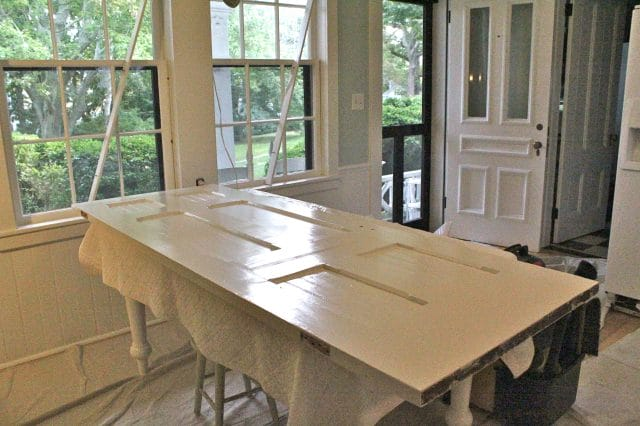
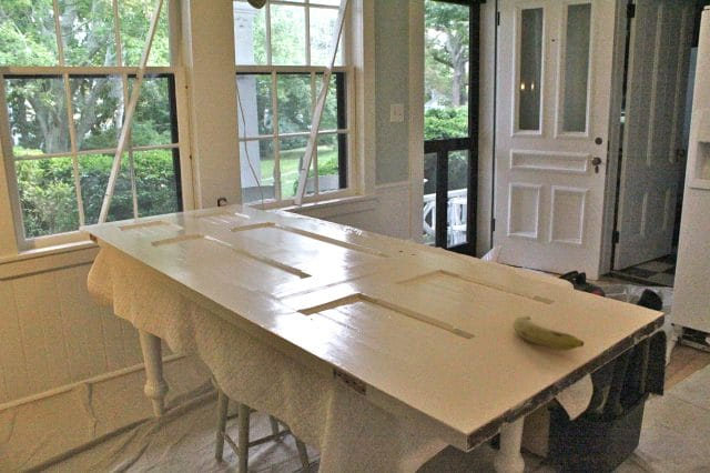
+ fruit [511,314,586,351]
